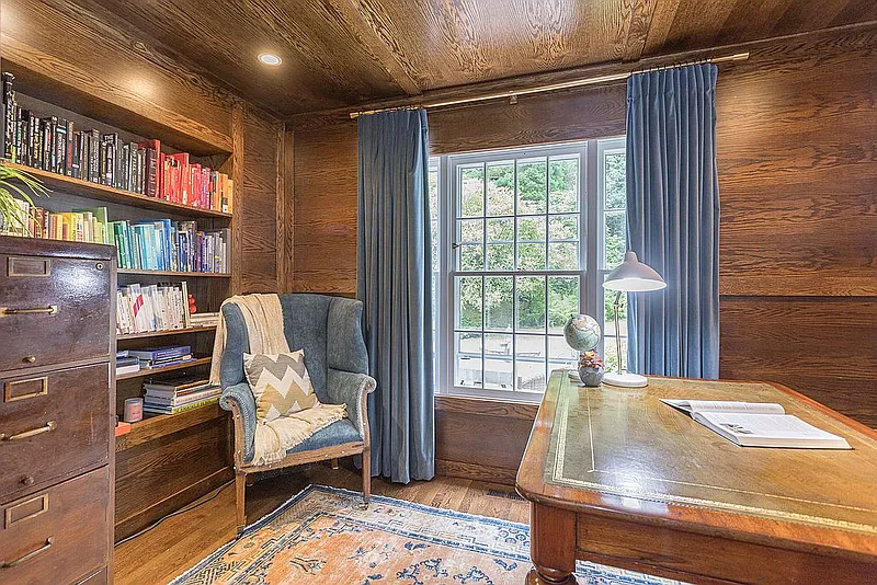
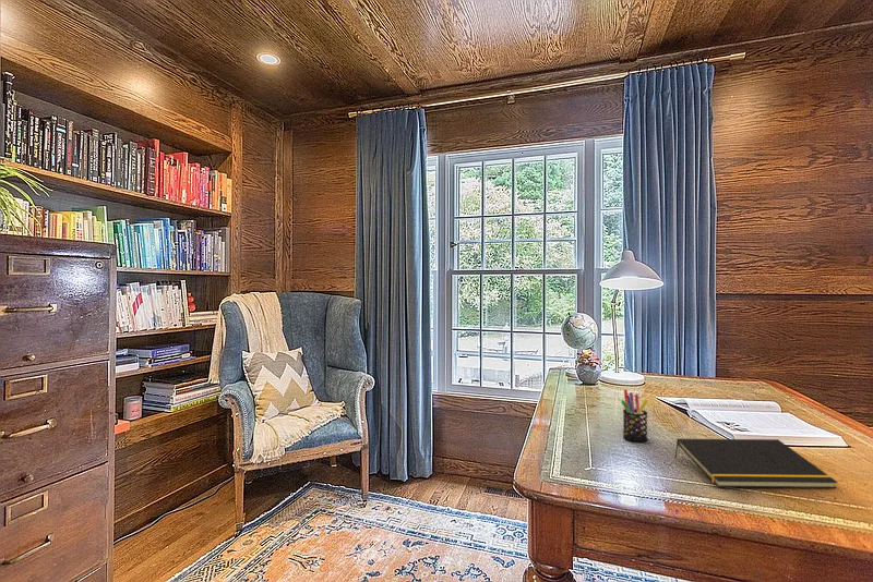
+ notepad [673,438,838,489]
+ pen holder [620,389,649,442]
